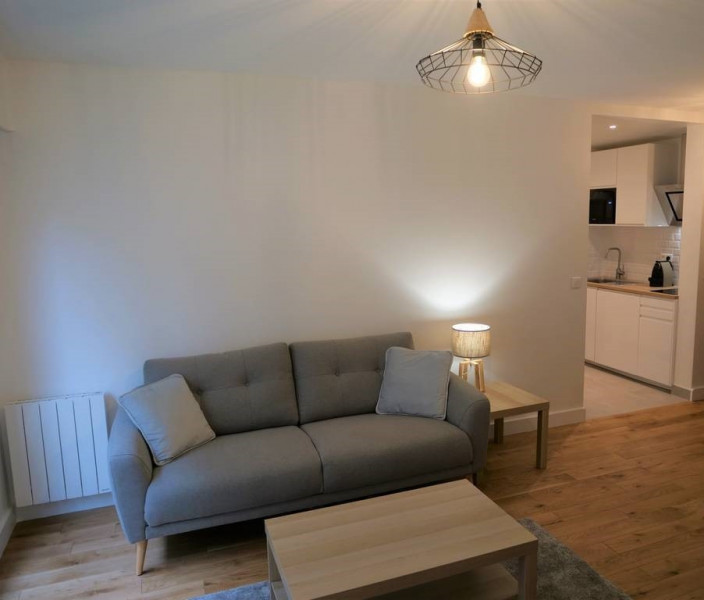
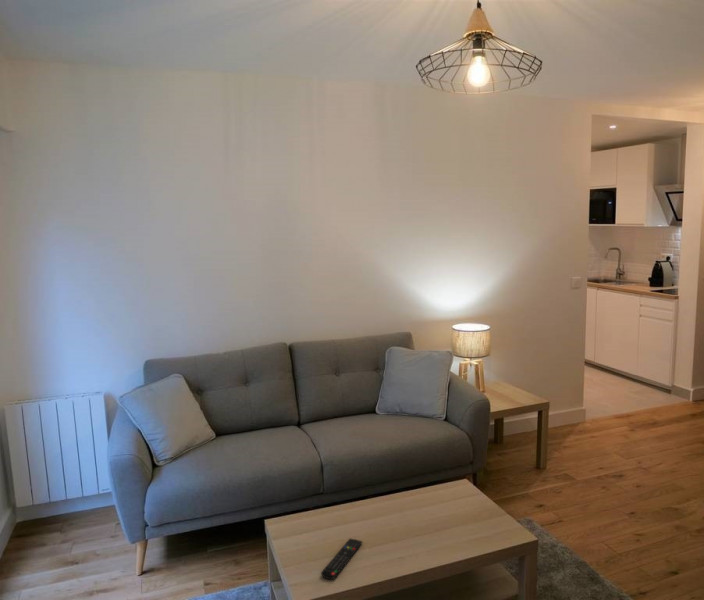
+ remote control [320,537,363,580]
